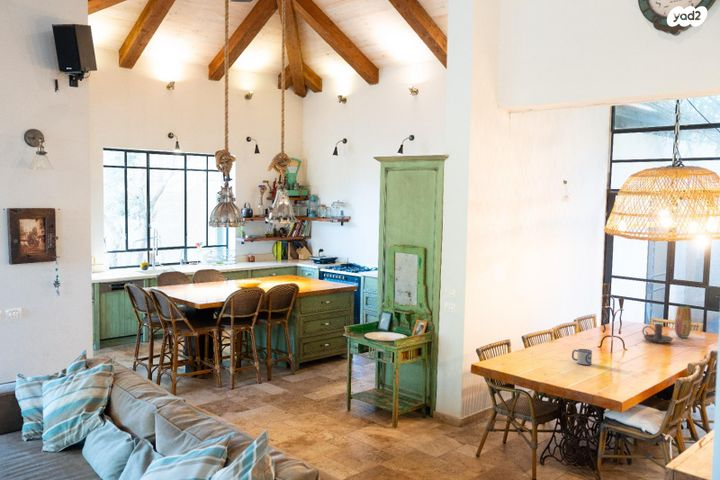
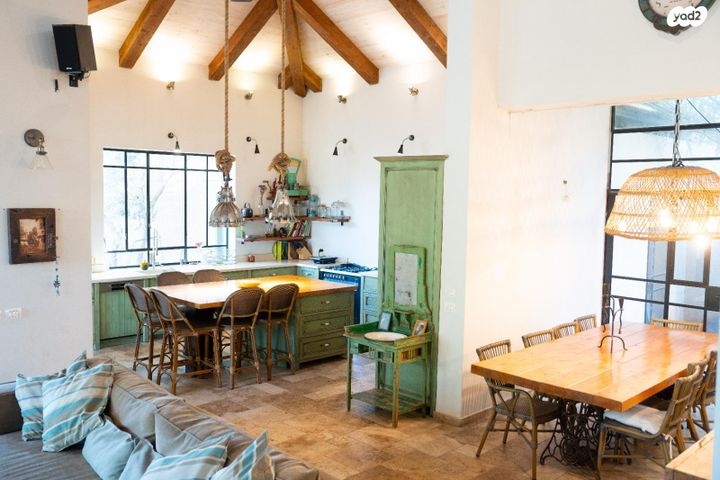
- candle holder [641,323,674,344]
- vase [674,305,692,339]
- mug [571,348,593,366]
